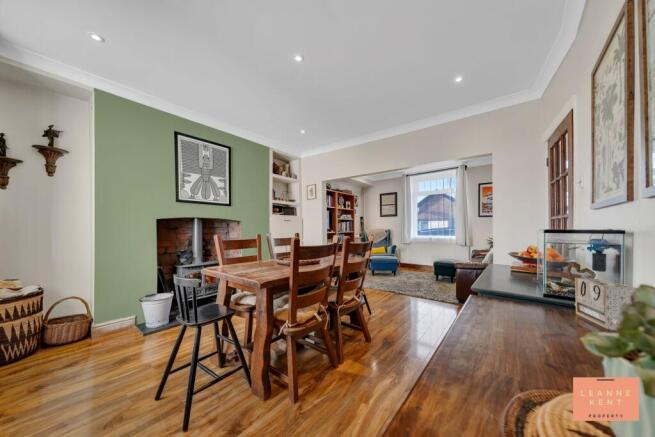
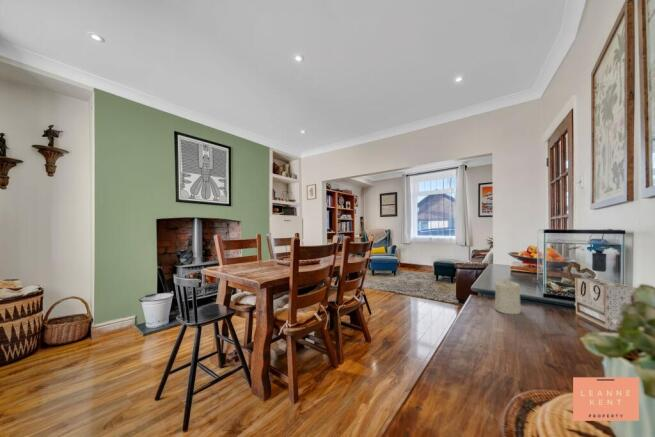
+ candle [494,277,522,315]
